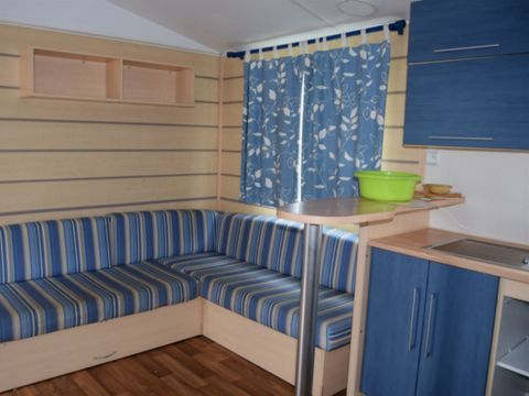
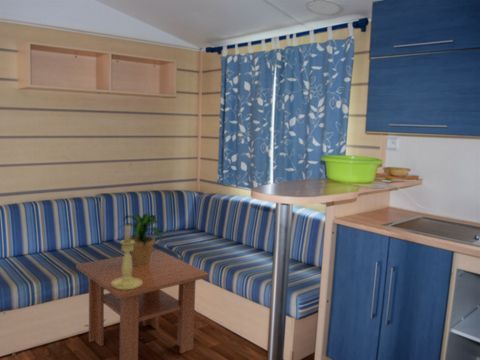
+ potted plant [112,213,163,266]
+ candle holder [111,225,142,290]
+ coffee table [75,249,210,360]
